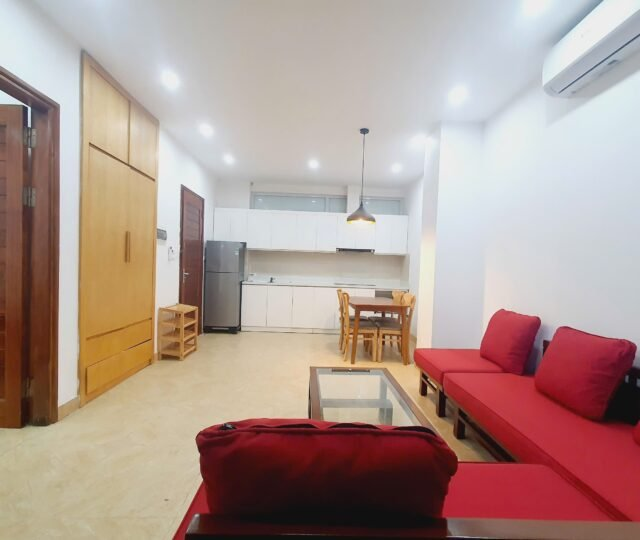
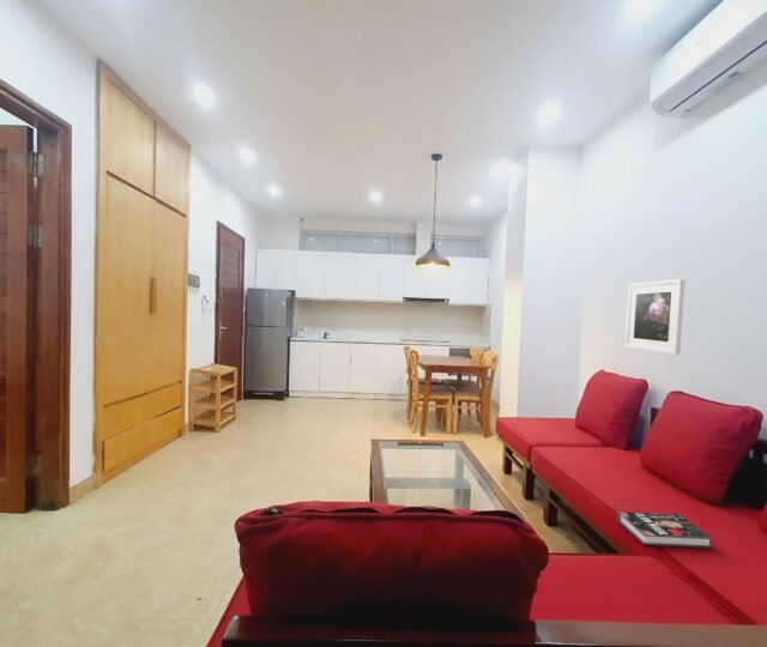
+ book [616,510,714,549]
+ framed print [624,278,686,357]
